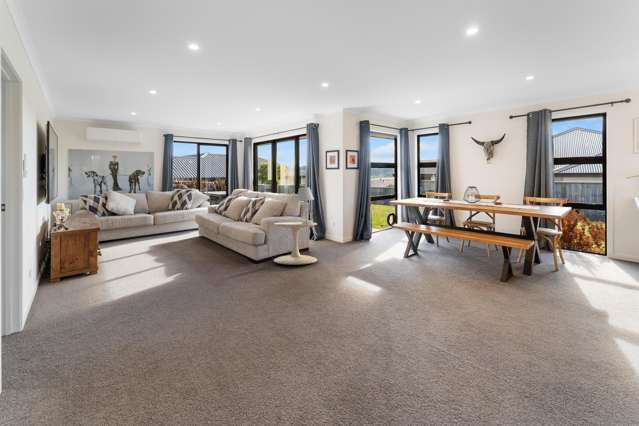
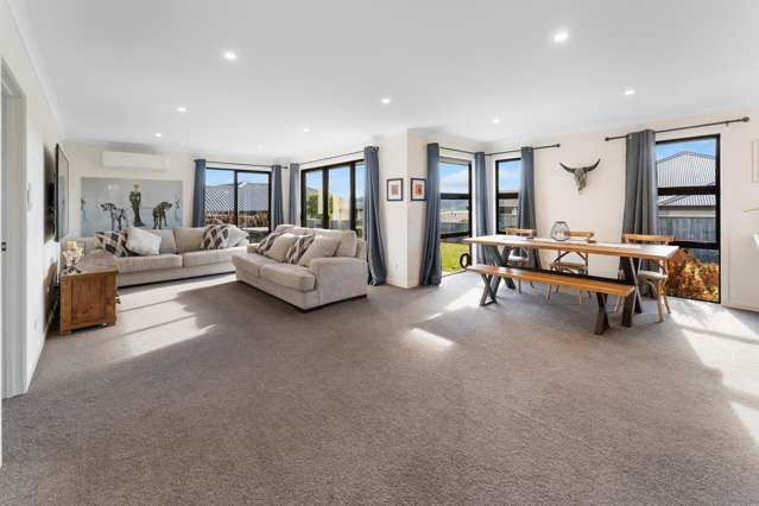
- table lamp [295,186,315,224]
- side table [273,221,318,265]
